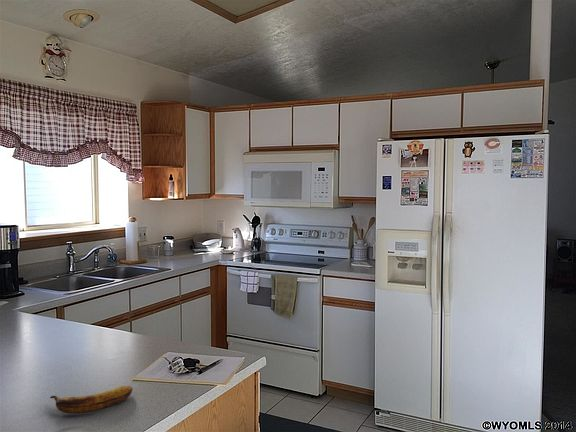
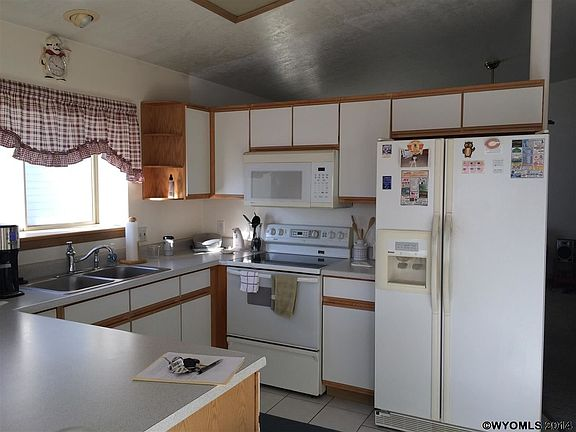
- banana [49,385,134,414]
